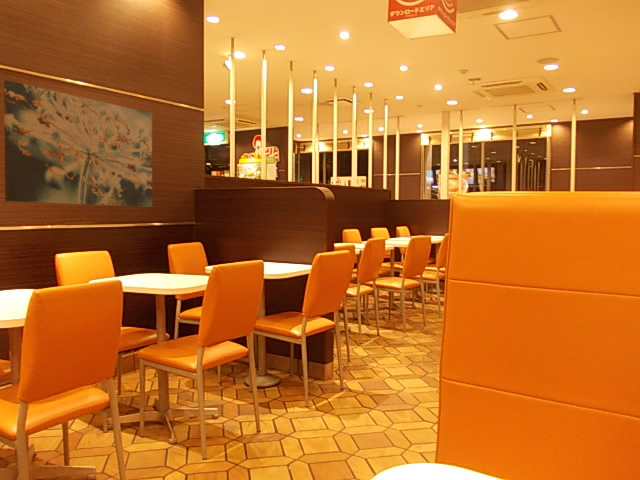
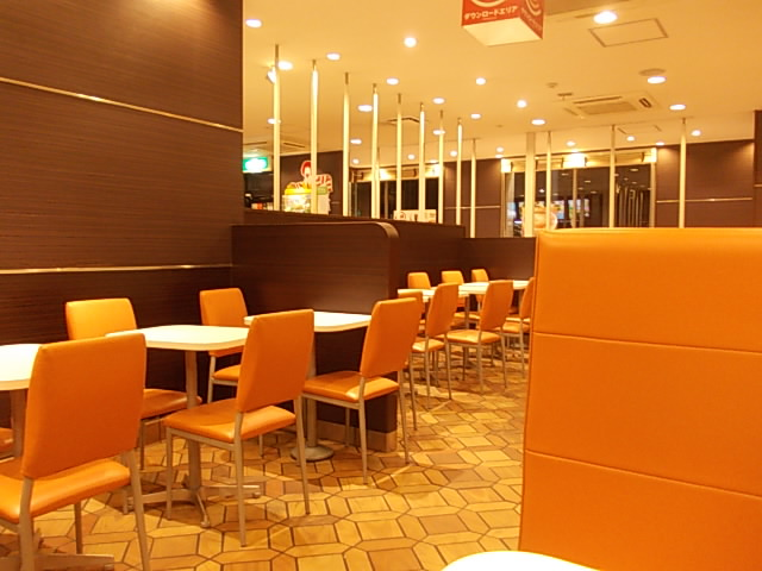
- wall art [3,79,153,208]
